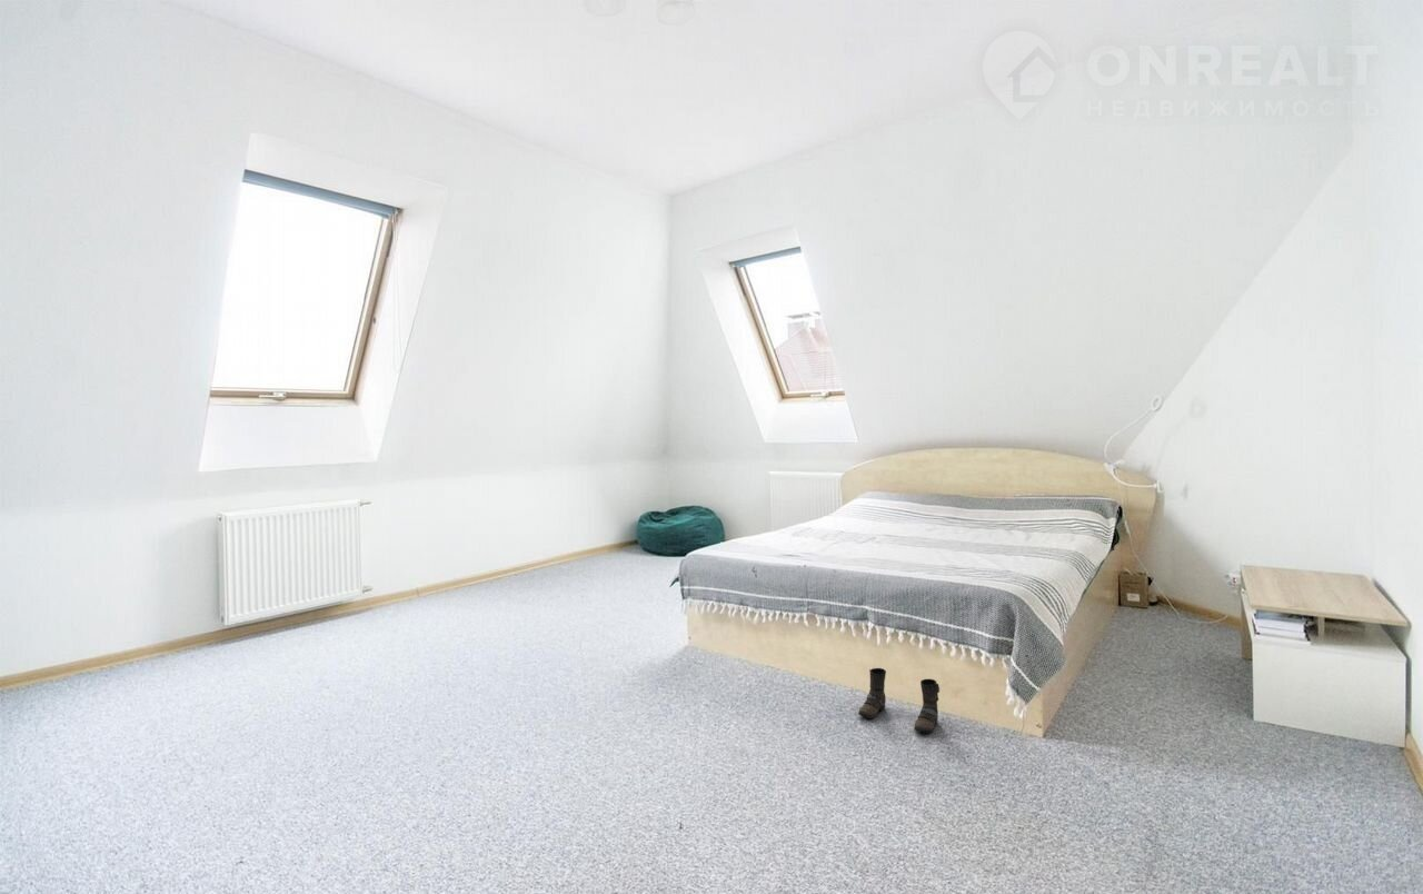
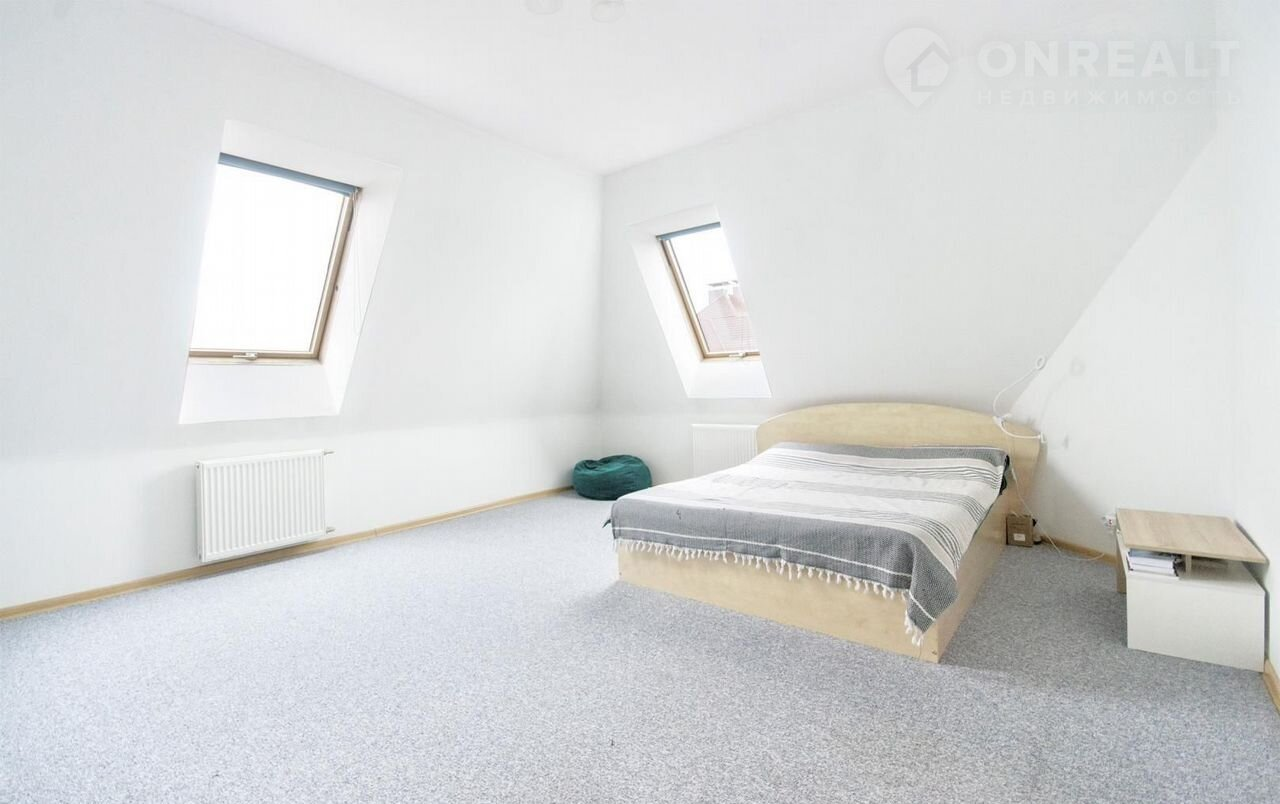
- boots [857,667,941,734]
